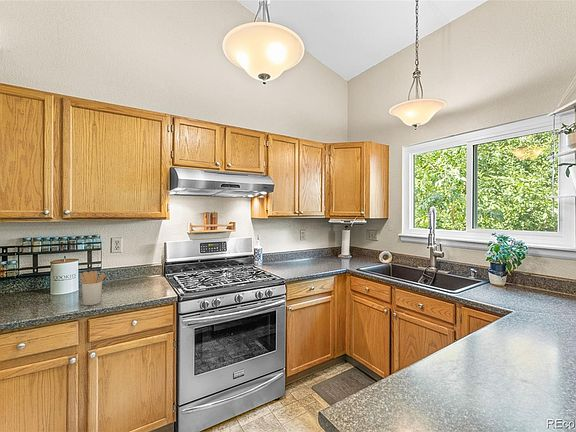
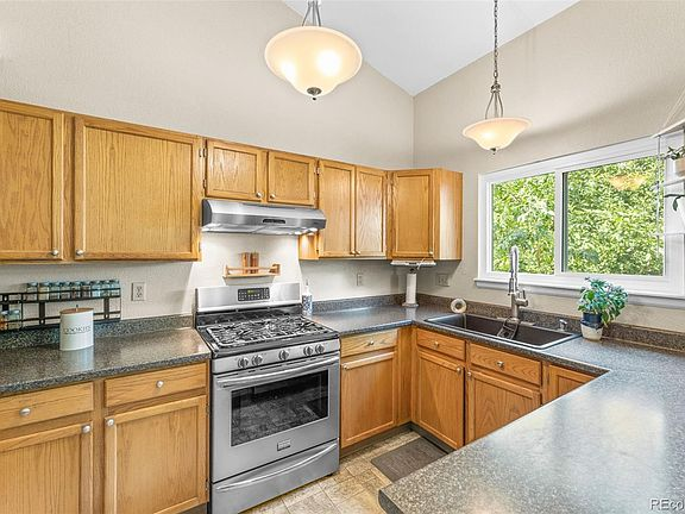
- utensil holder [79,270,107,306]
